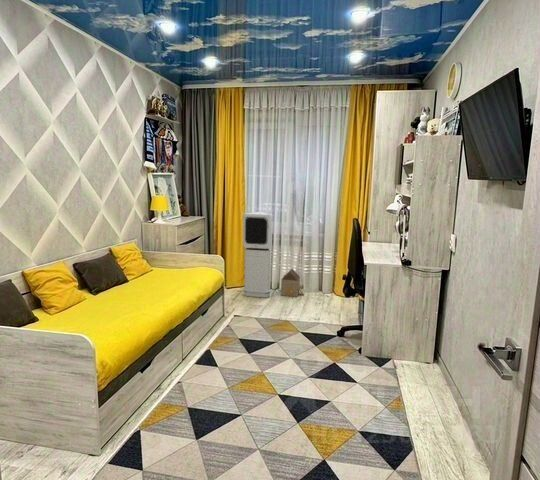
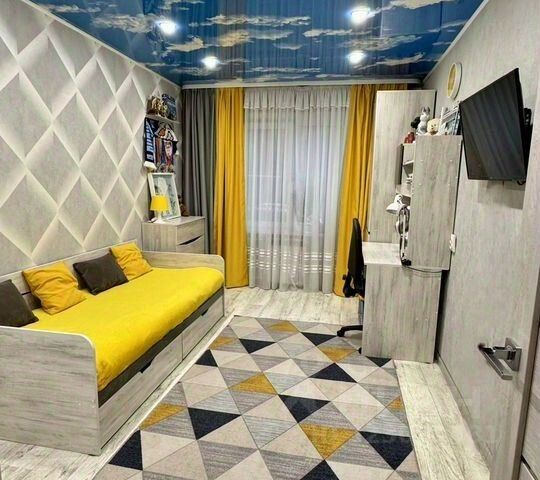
- toy house [280,268,305,298]
- air purifier [242,211,273,299]
